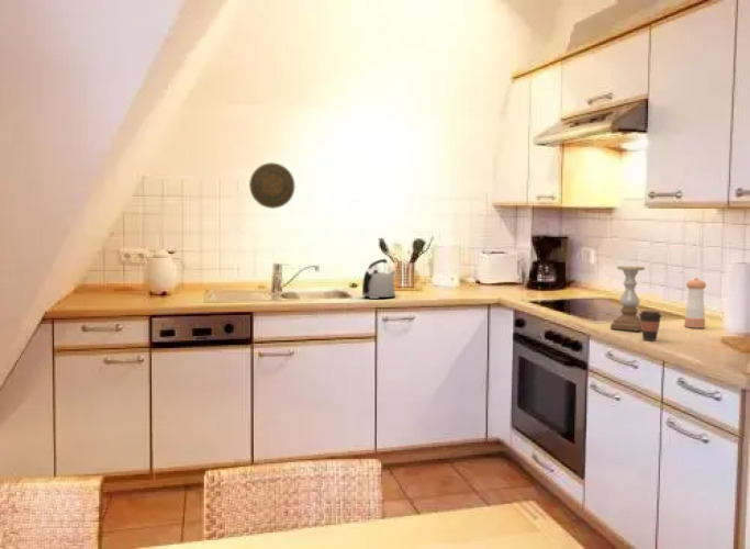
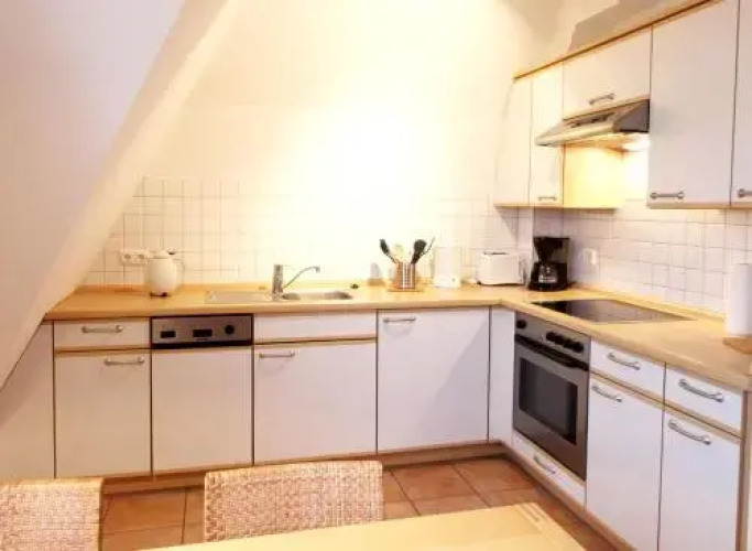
- coffee cup [638,310,663,341]
- candle holder [609,266,646,332]
- decorative plate [248,161,296,210]
- kettle [361,258,396,300]
- pepper shaker [683,277,707,329]
